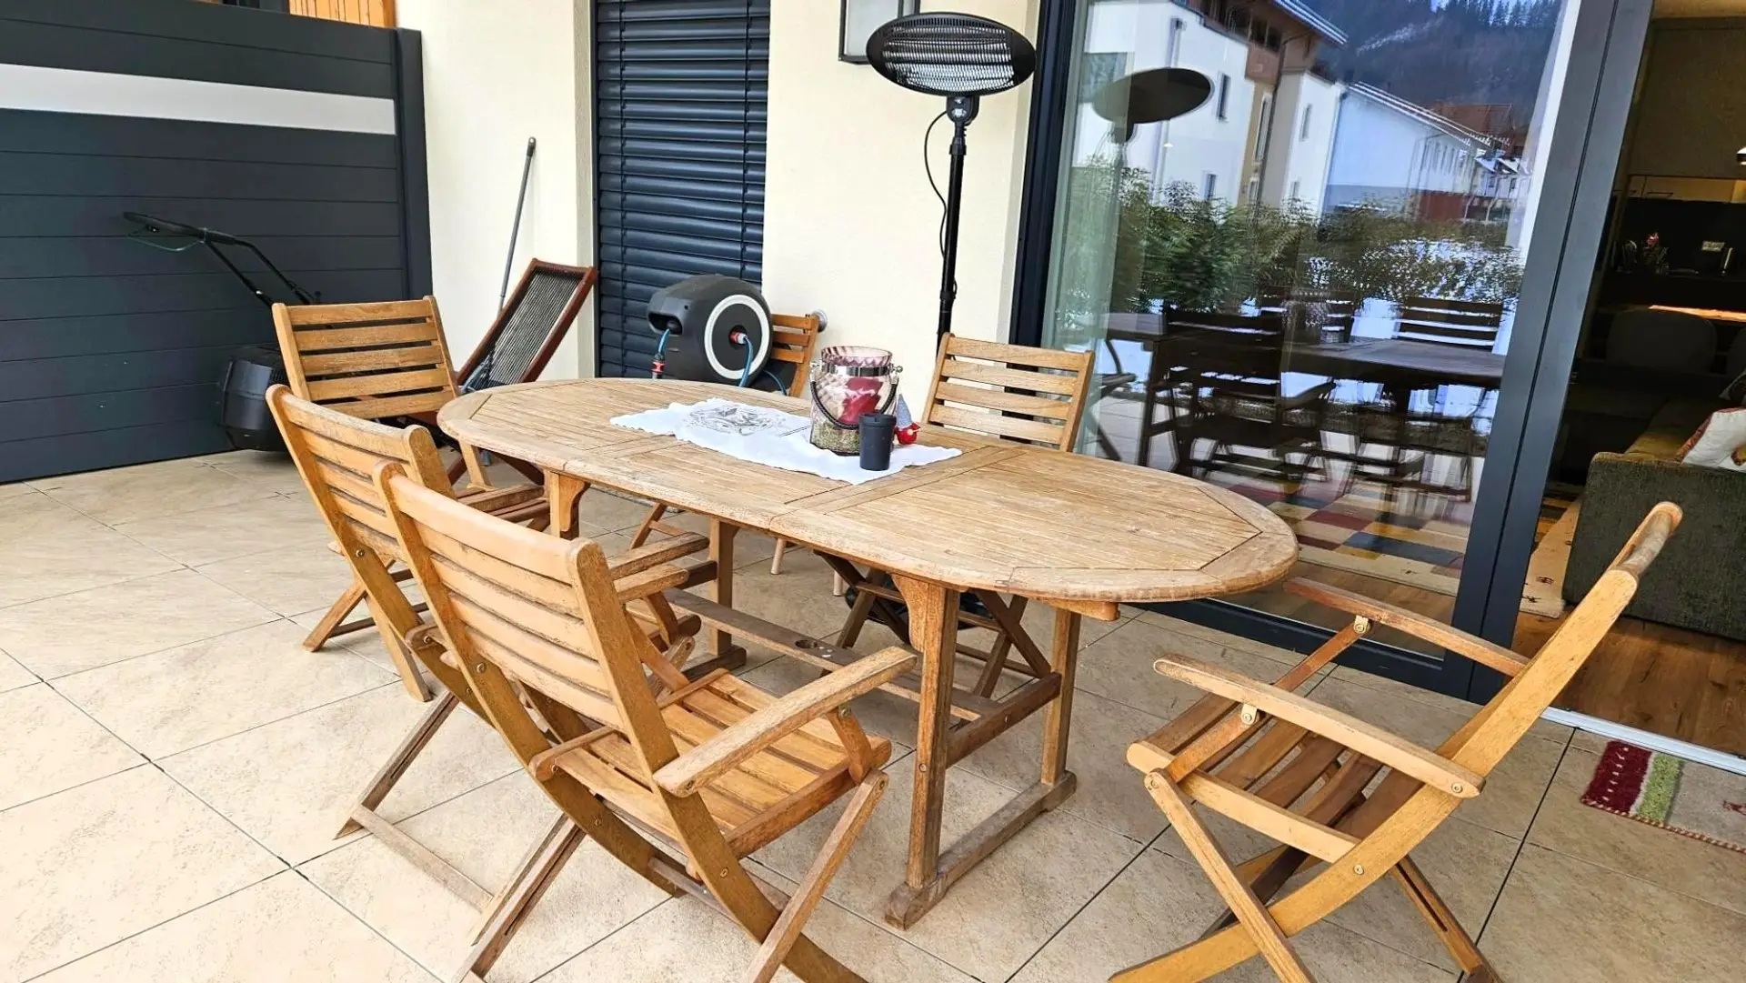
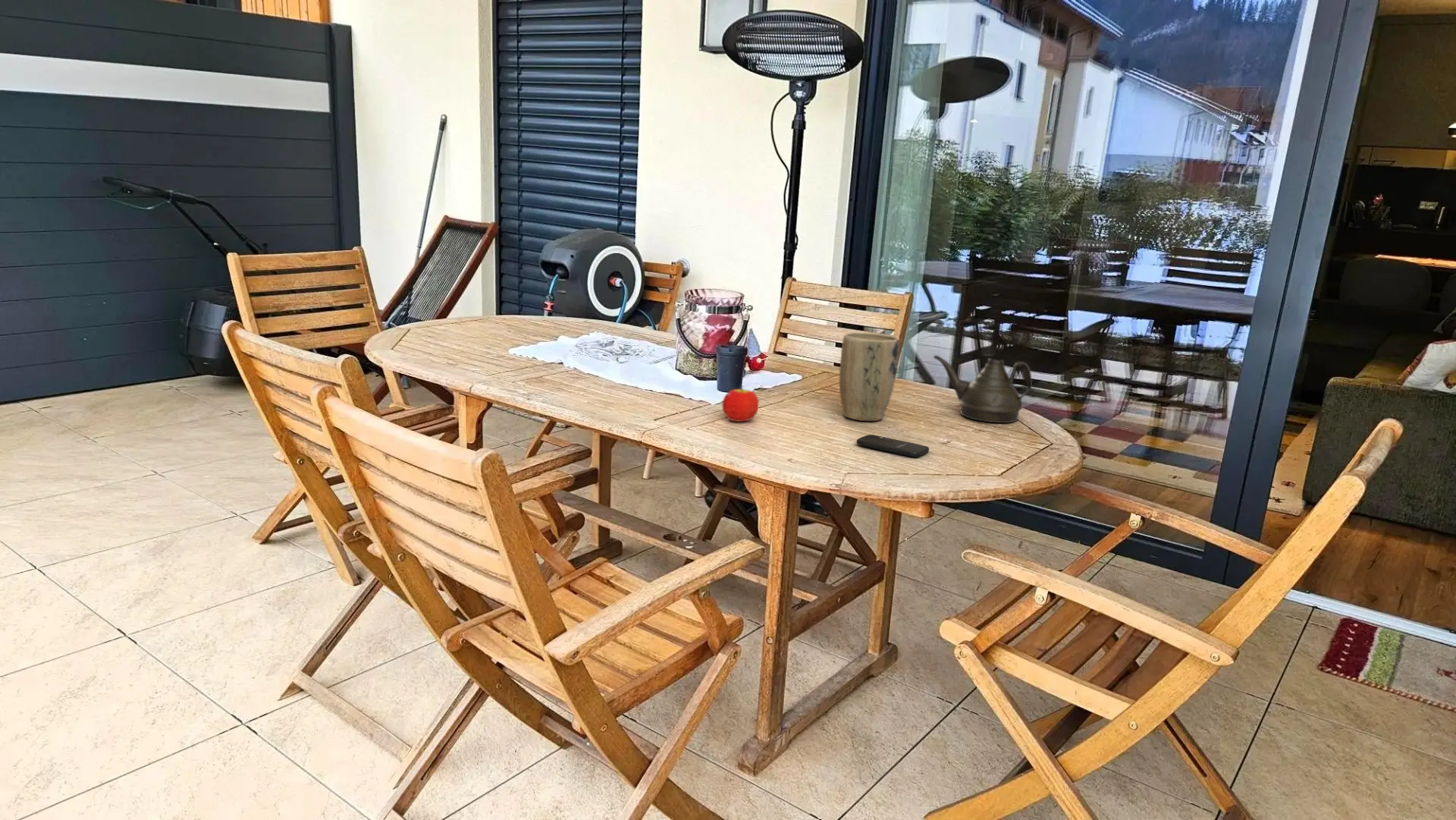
+ plant pot [839,331,900,422]
+ teapot [933,355,1032,424]
+ fruit [721,385,760,423]
+ smartphone [856,434,930,457]
